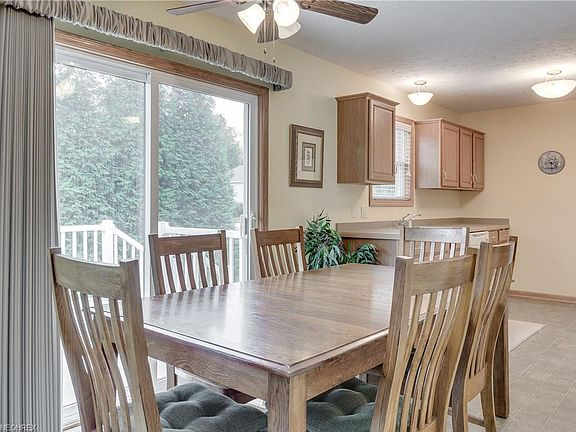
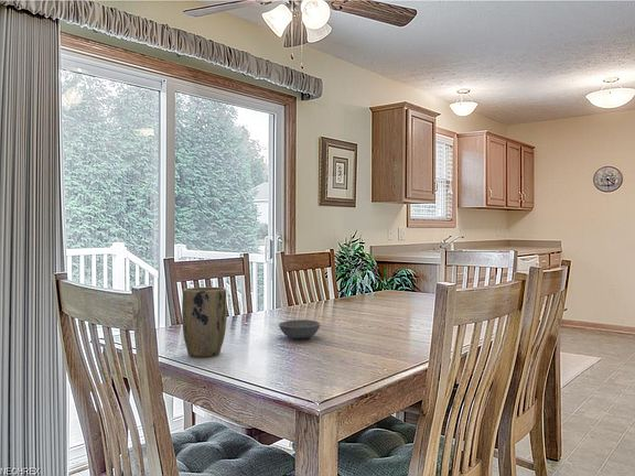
+ plant pot [181,286,228,358]
+ bowl [278,318,321,339]
